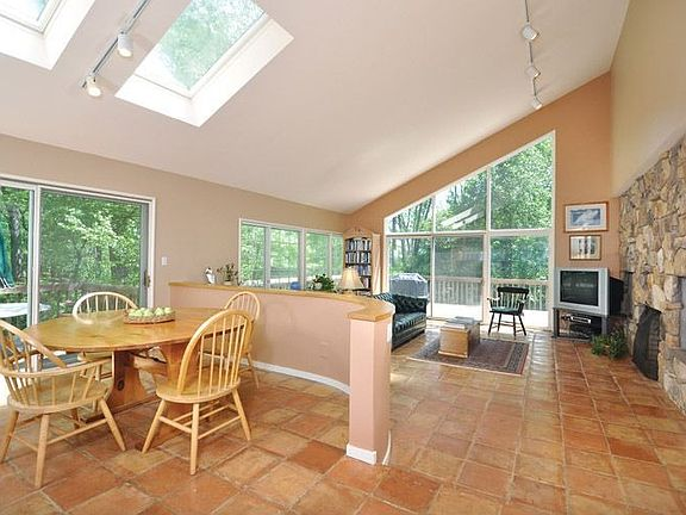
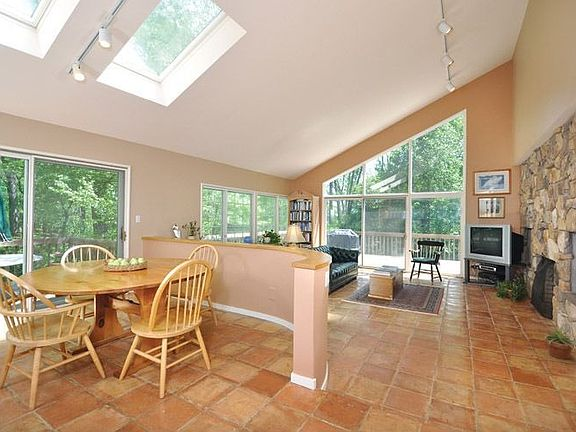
+ potted plant [540,326,576,360]
